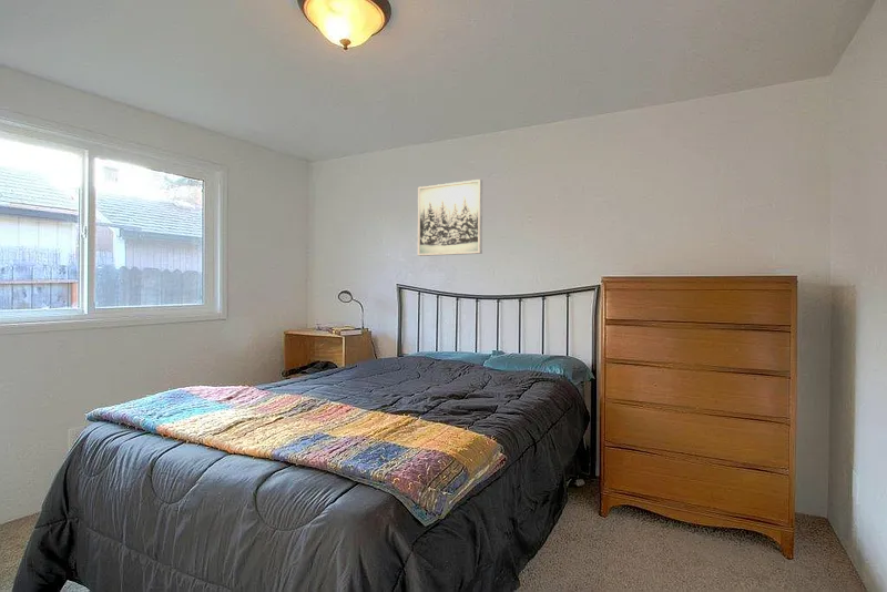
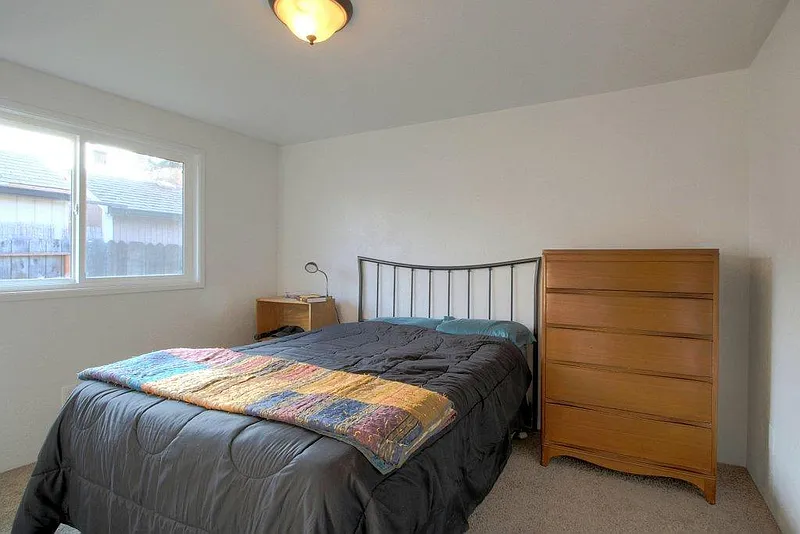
- wall art [417,178,483,257]
